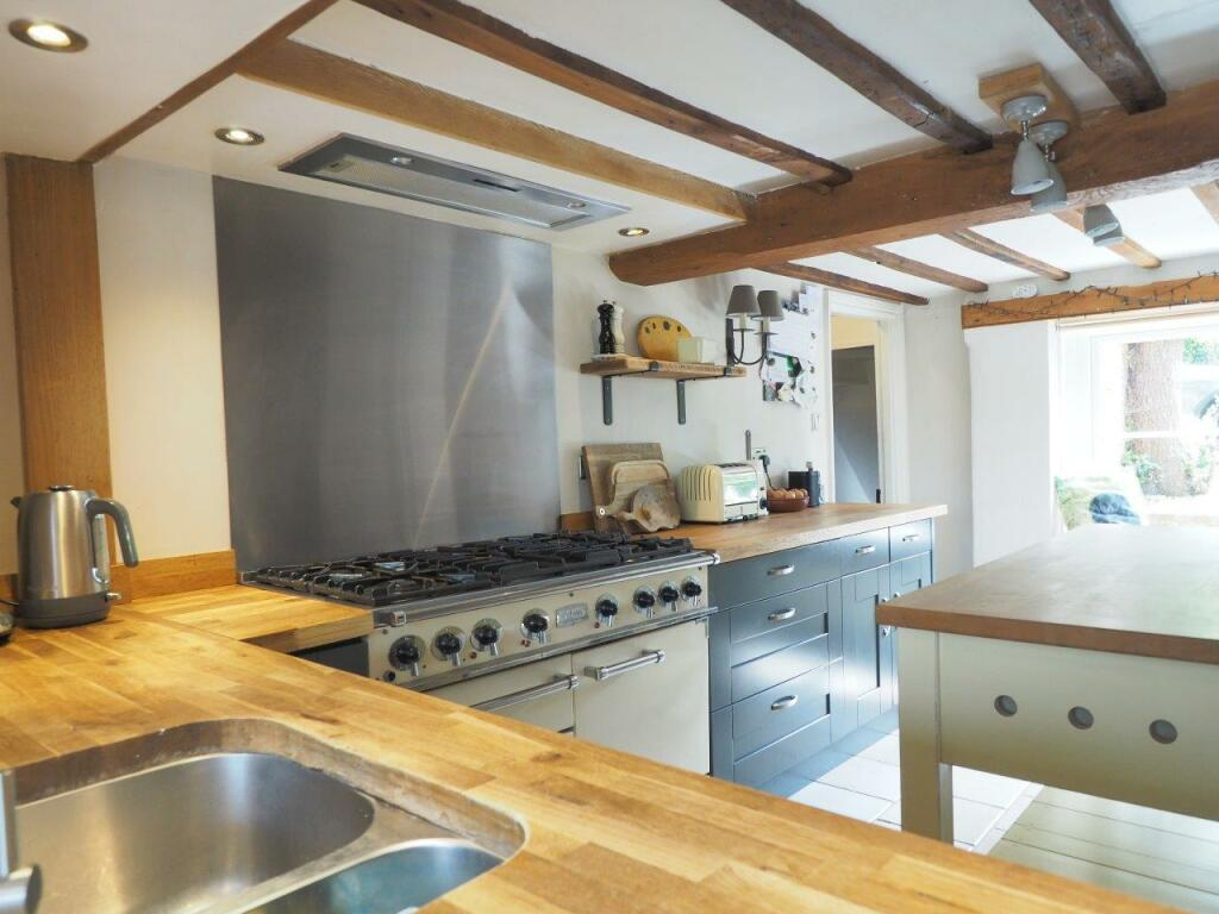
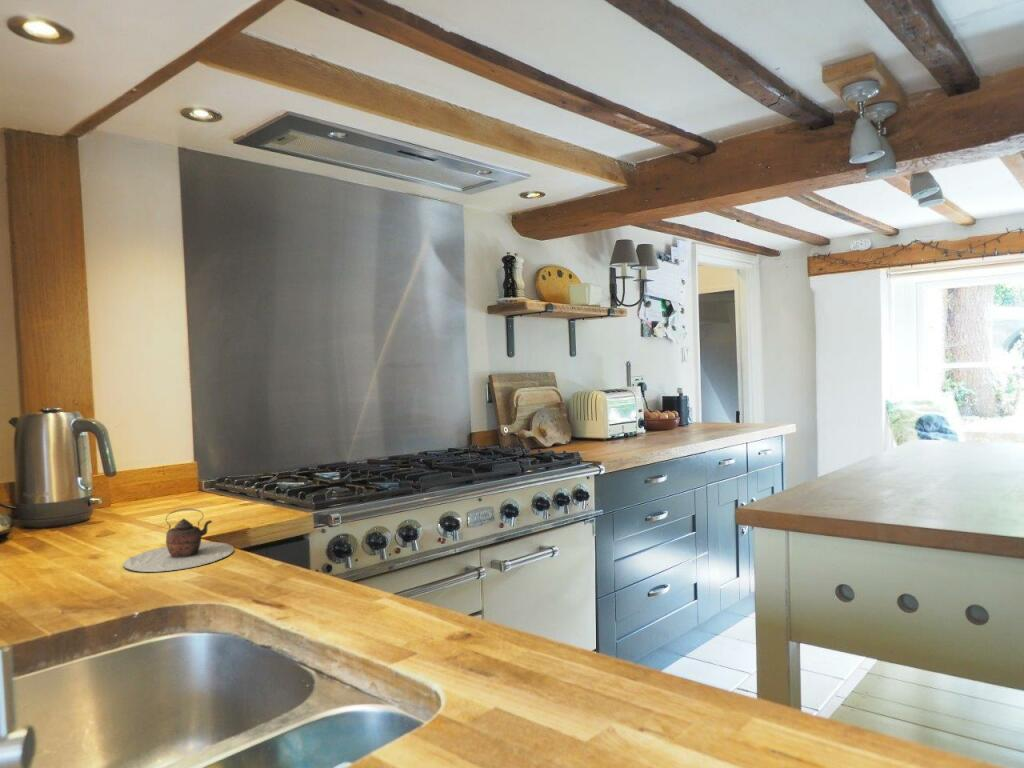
+ teapot [123,507,235,573]
